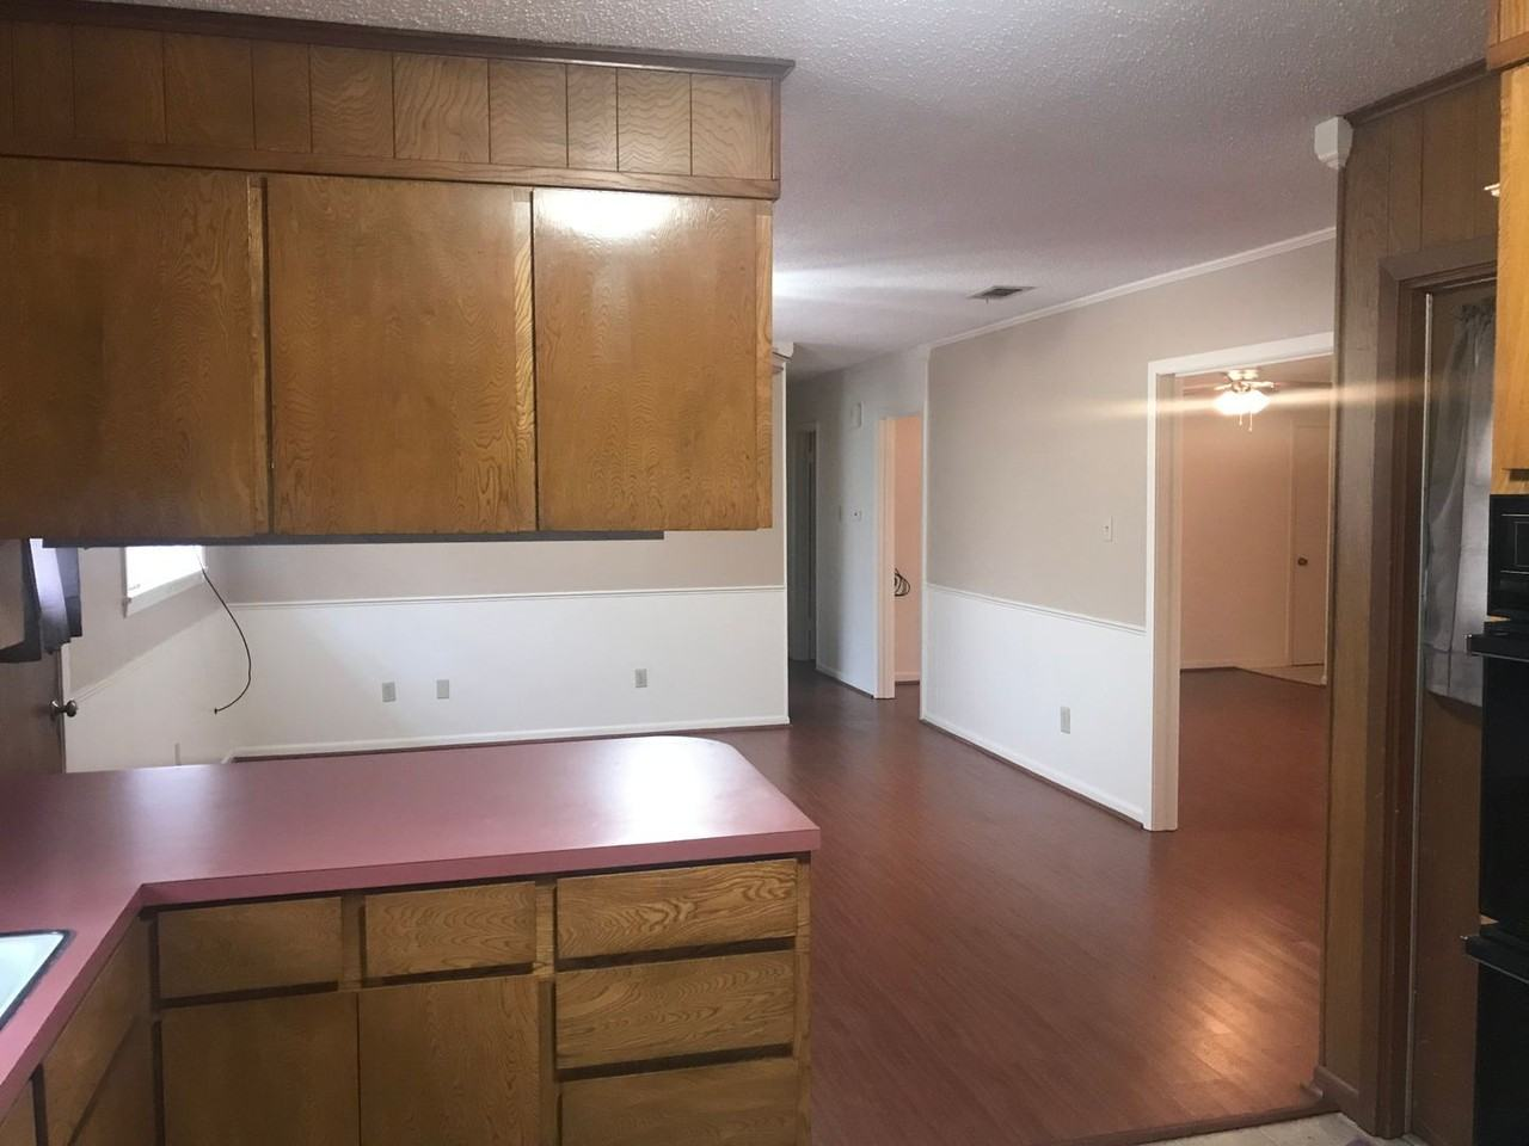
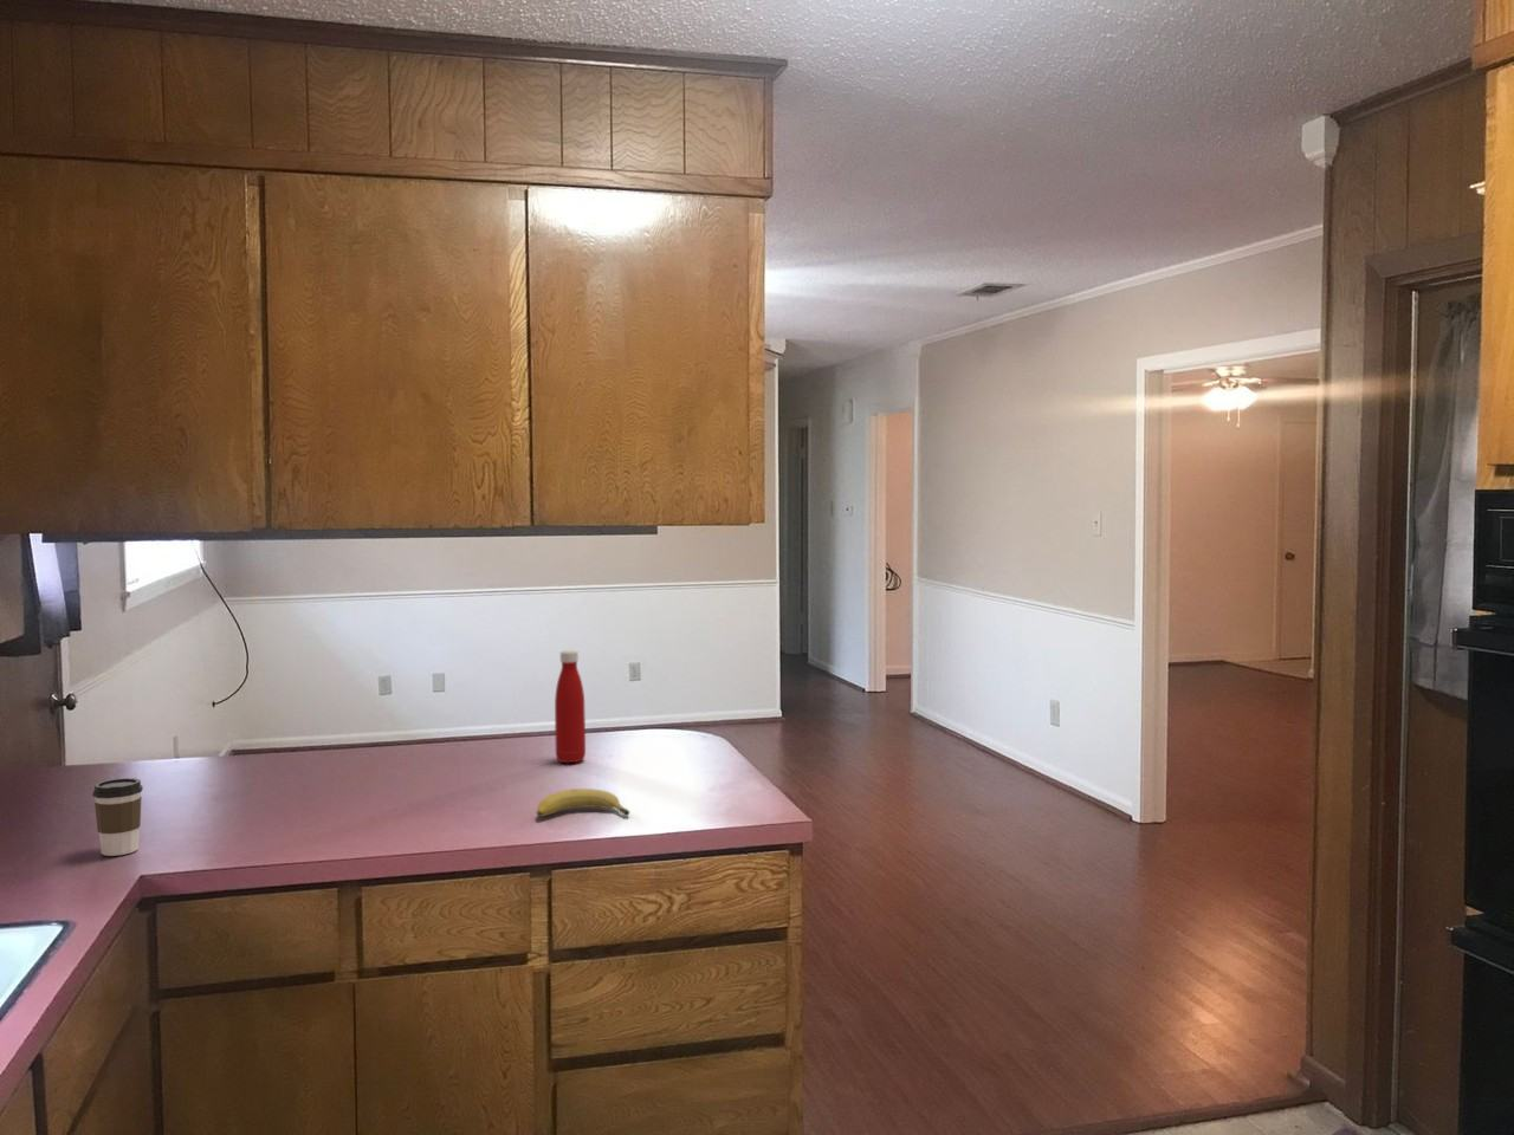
+ coffee cup [91,777,144,857]
+ fruit [535,787,631,818]
+ bottle [553,649,587,764]
